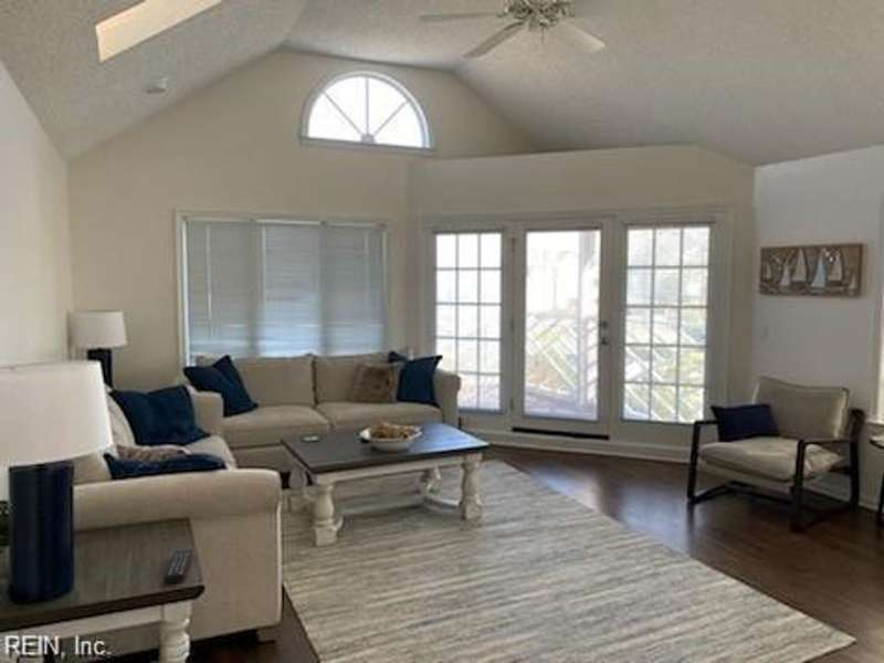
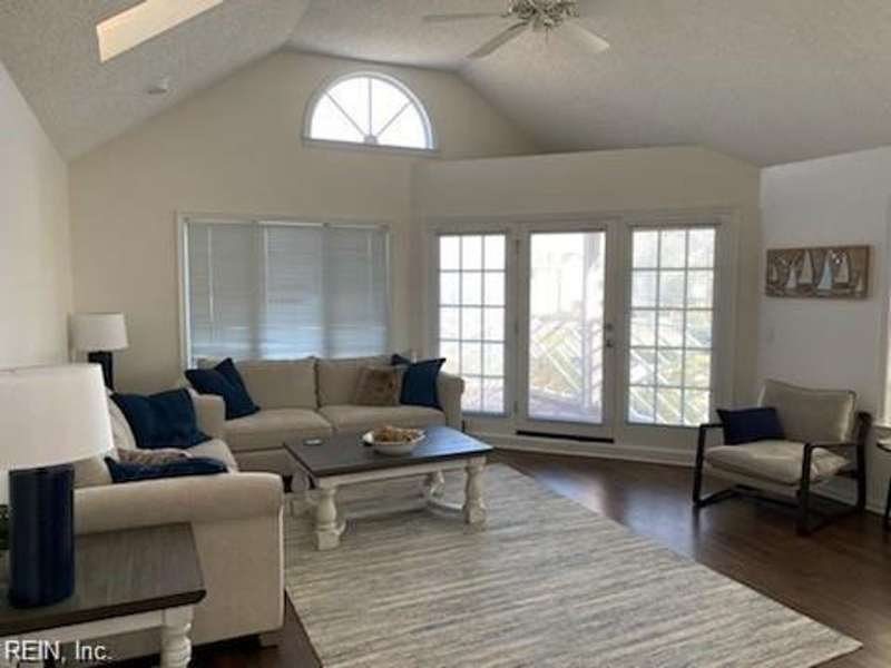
- remote control [164,548,194,585]
